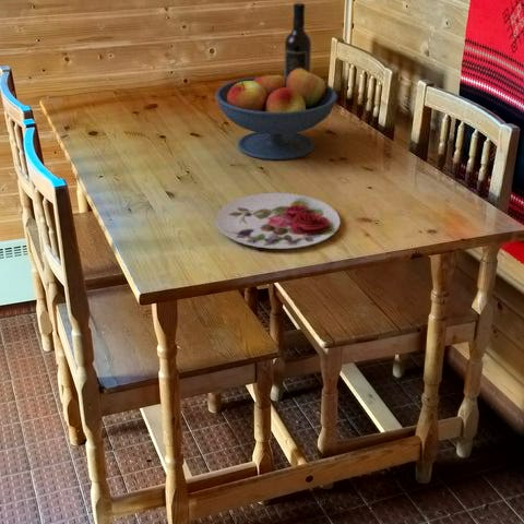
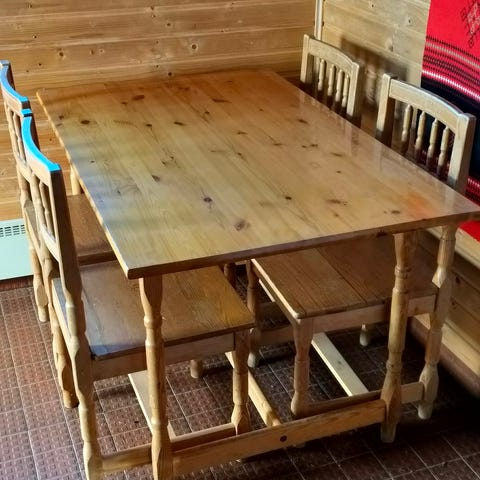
- plate [215,192,341,250]
- wine bottle [283,2,312,76]
- fruit bowl [215,66,338,162]
